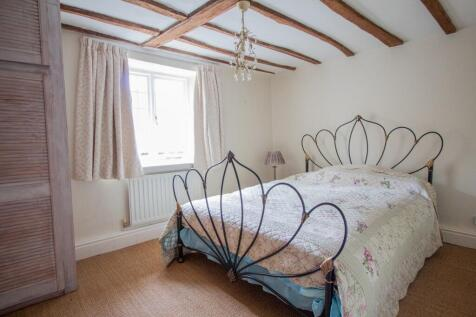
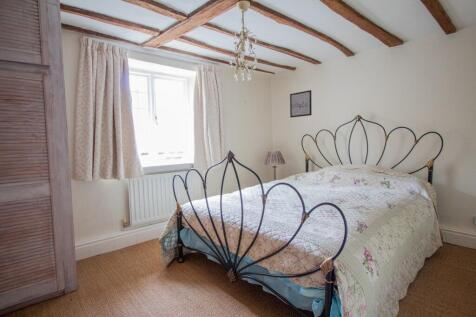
+ wall art [289,89,313,119]
